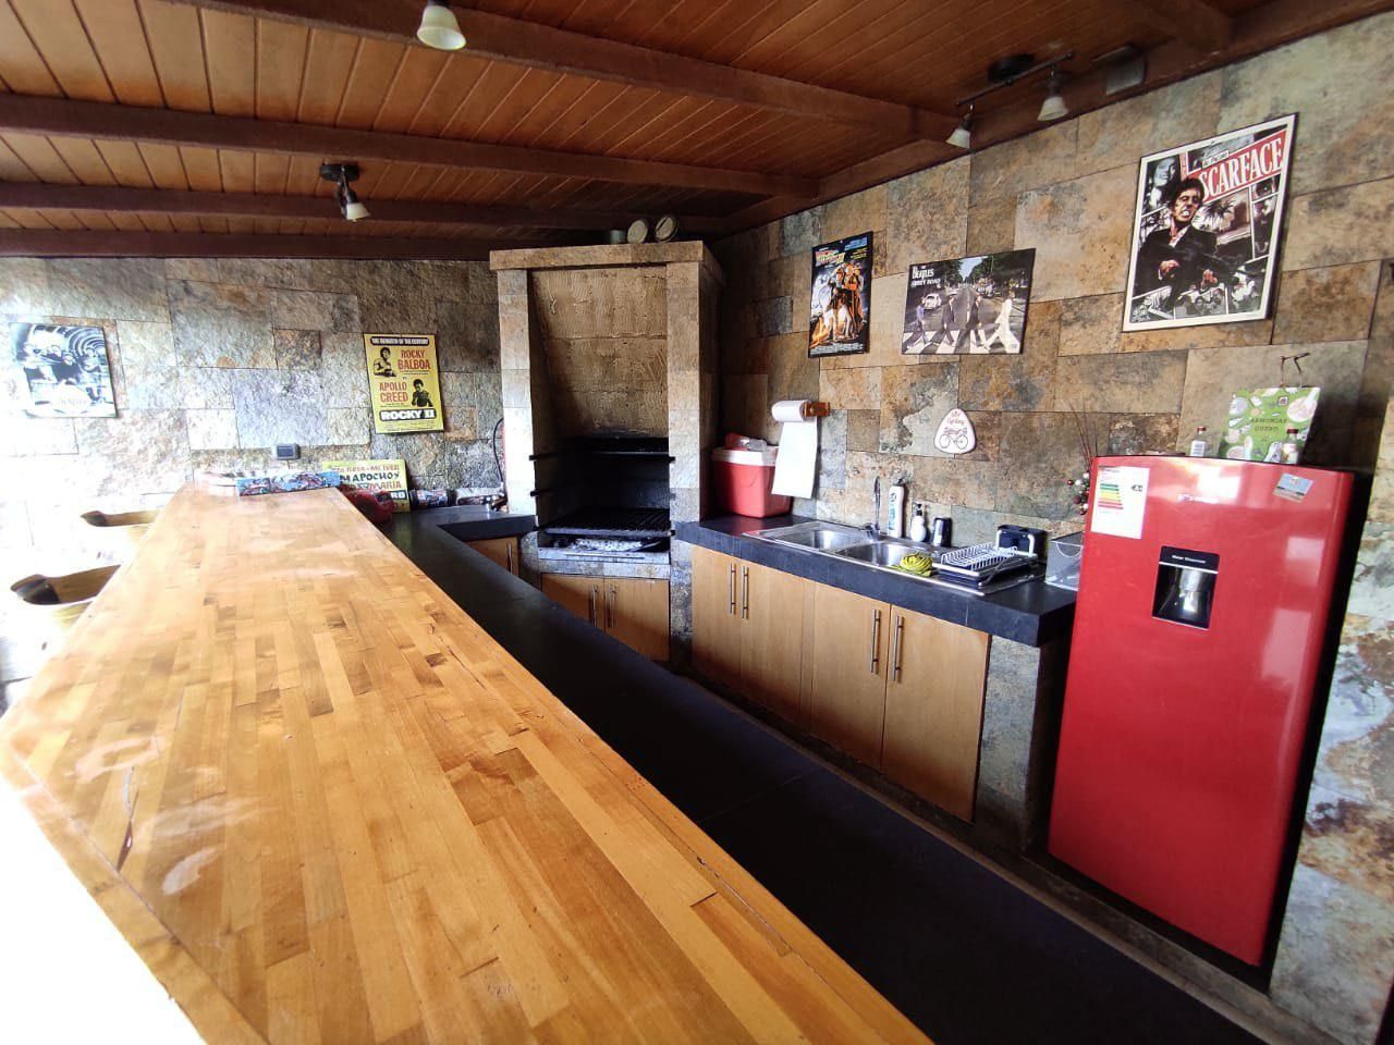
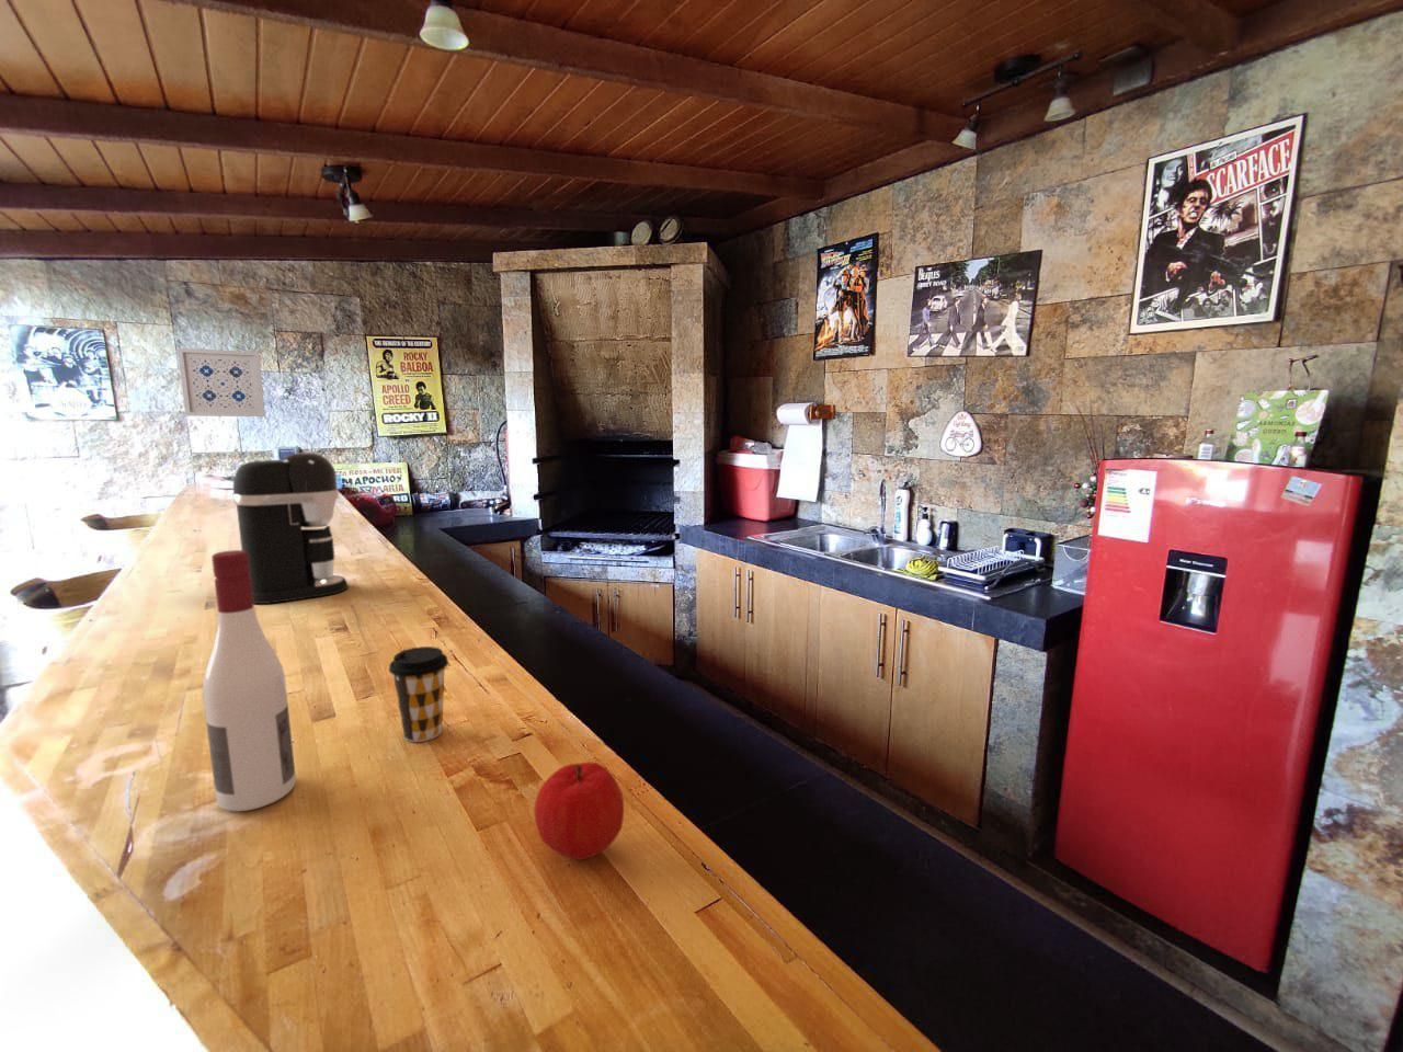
+ coffee cup [388,645,450,743]
+ fruit [532,760,625,861]
+ coffee maker [231,452,350,604]
+ alcohol [202,549,297,813]
+ wall art [177,346,266,418]
